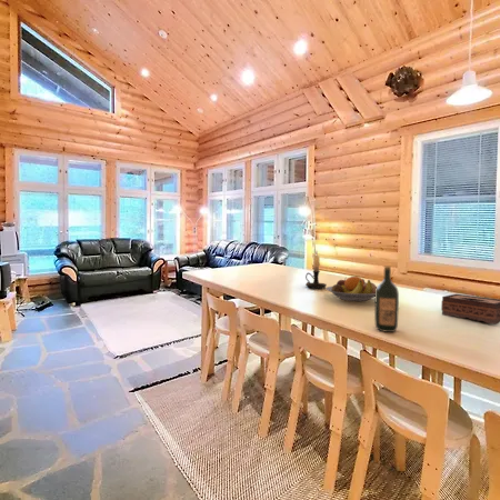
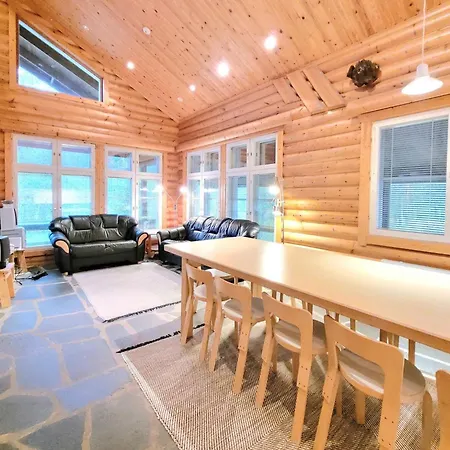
- wine bottle [373,266,400,333]
- tissue box [440,293,500,326]
- fruit bowl [324,276,377,302]
- candle holder [304,249,328,290]
